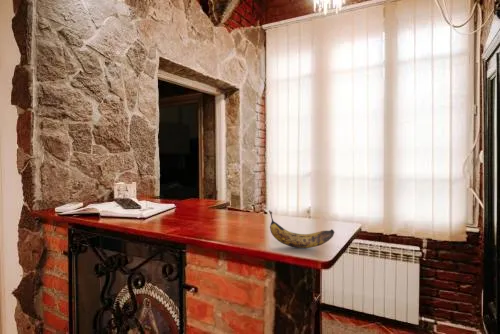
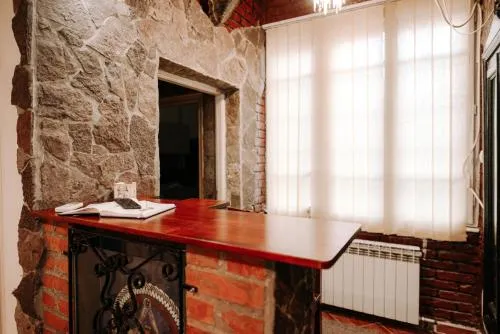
- banana [268,209,335,249]
